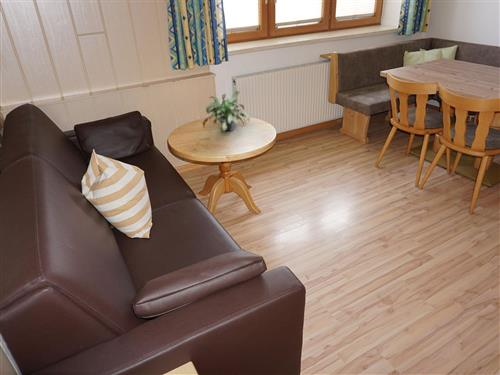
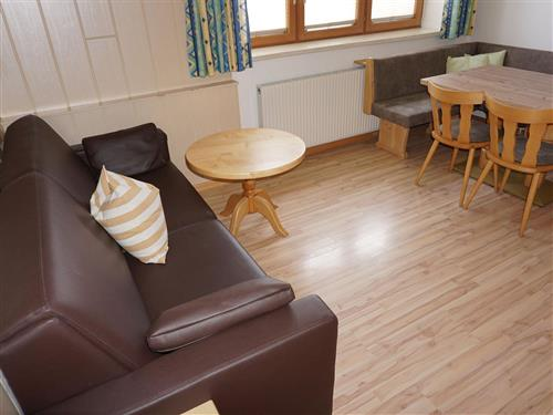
- potted plant [202,90,251,133]
